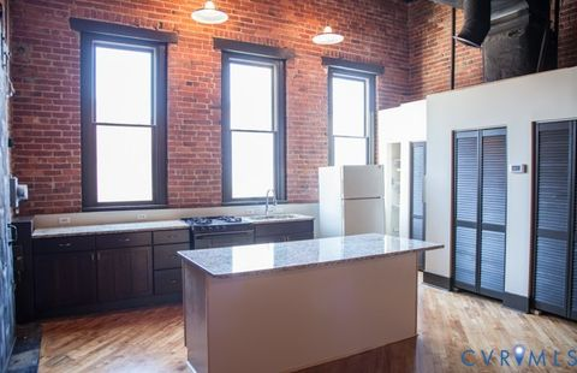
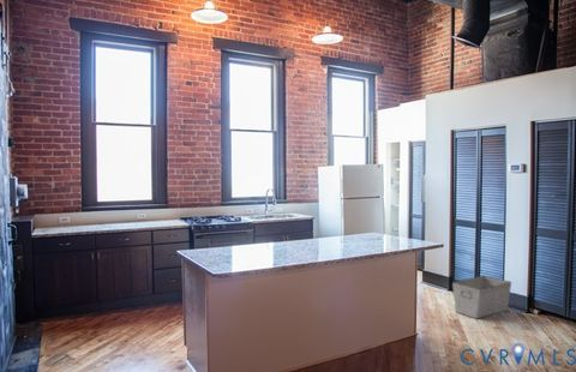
+ storage bin [451,275,512,319]
